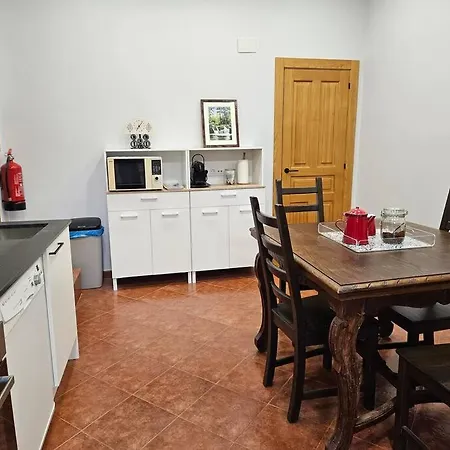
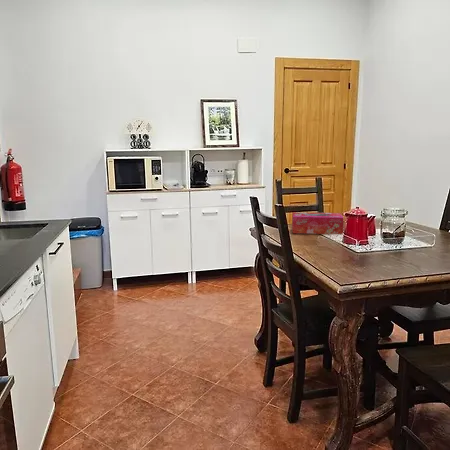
+ tissue box [291,211,345,235]
